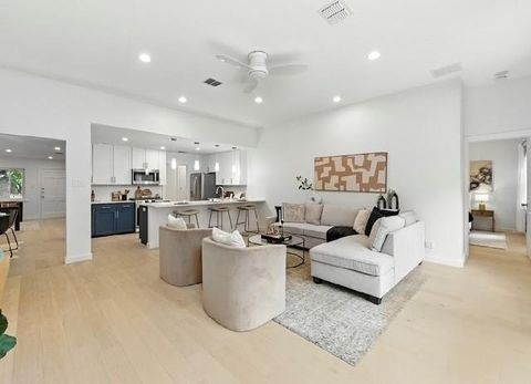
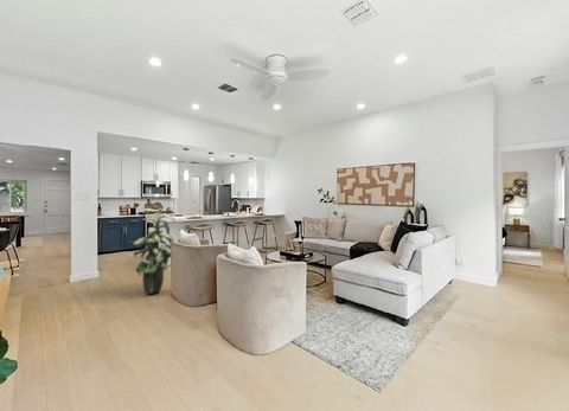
+ indoor plant [129,207,177,295]
